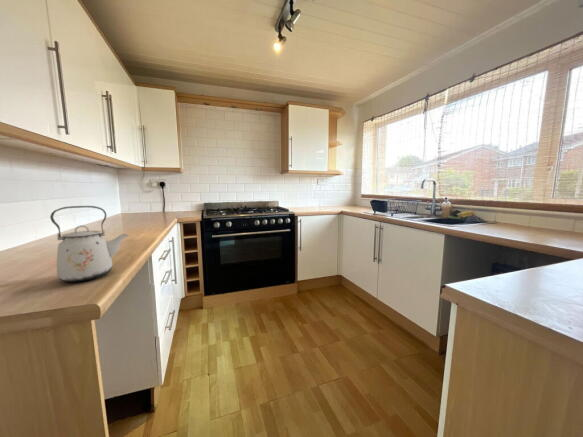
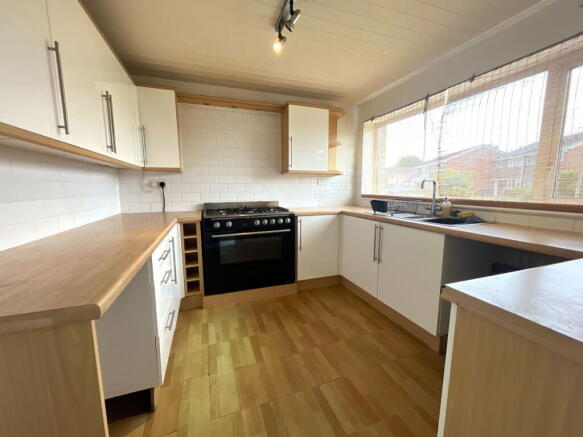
- kettle [49,205,130,283]
